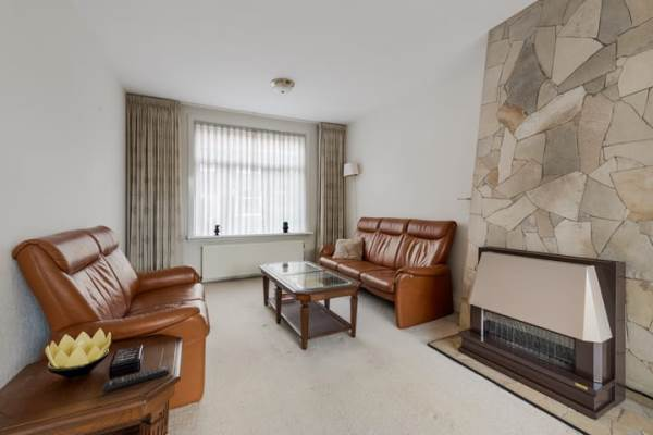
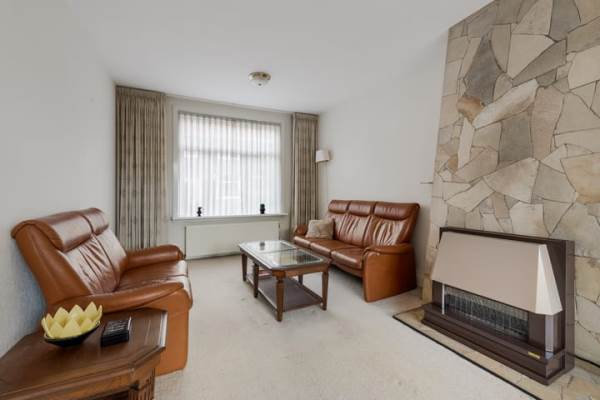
- remote control [101,365,170,394]
